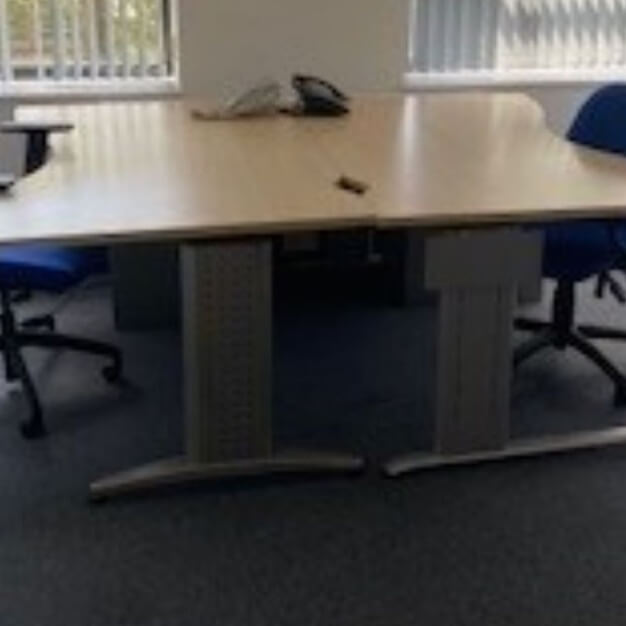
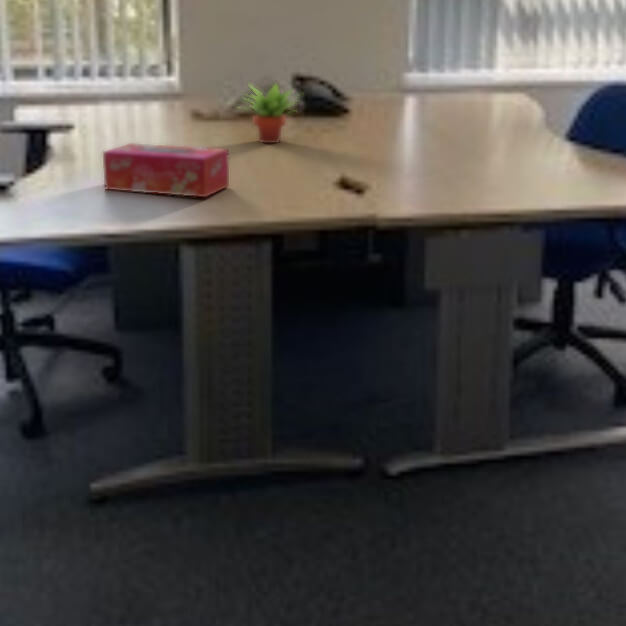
+ succulent plant [235,81,305,144]
+ tissue box [102,142,230,198]
